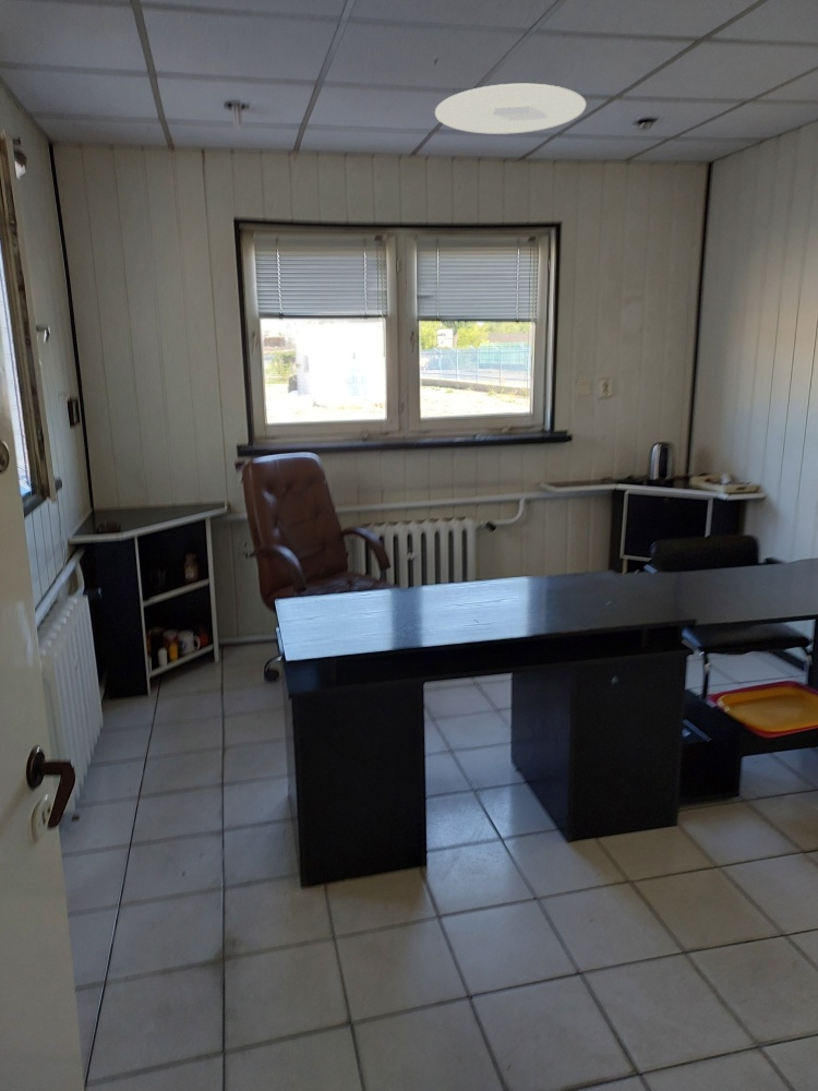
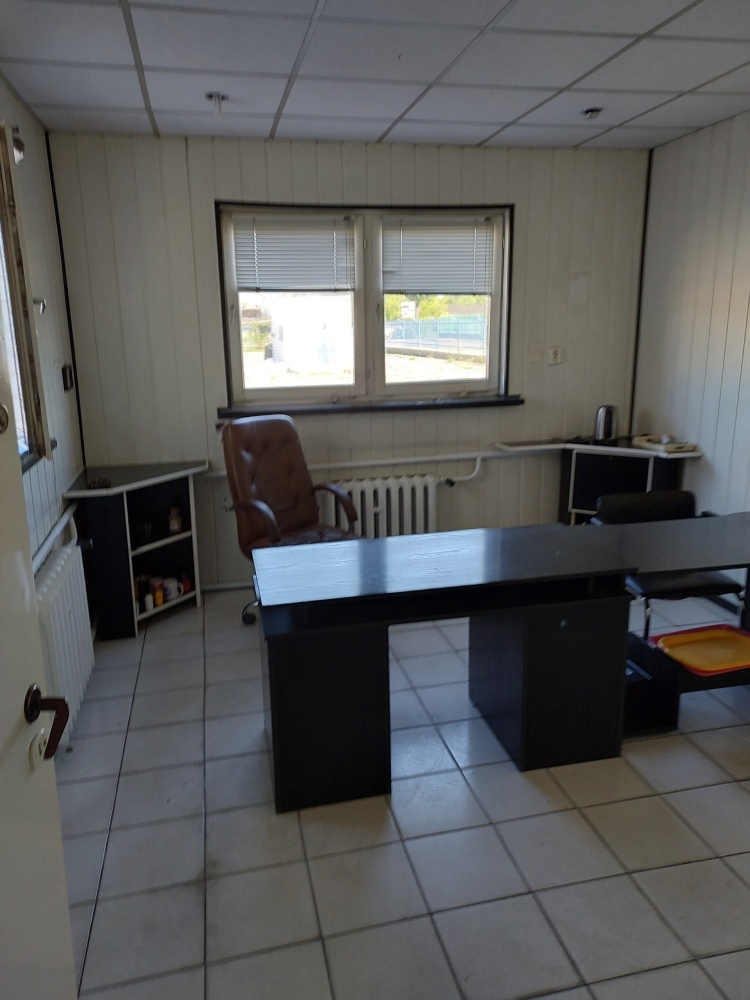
- ceiling light [434,83,587,135]
